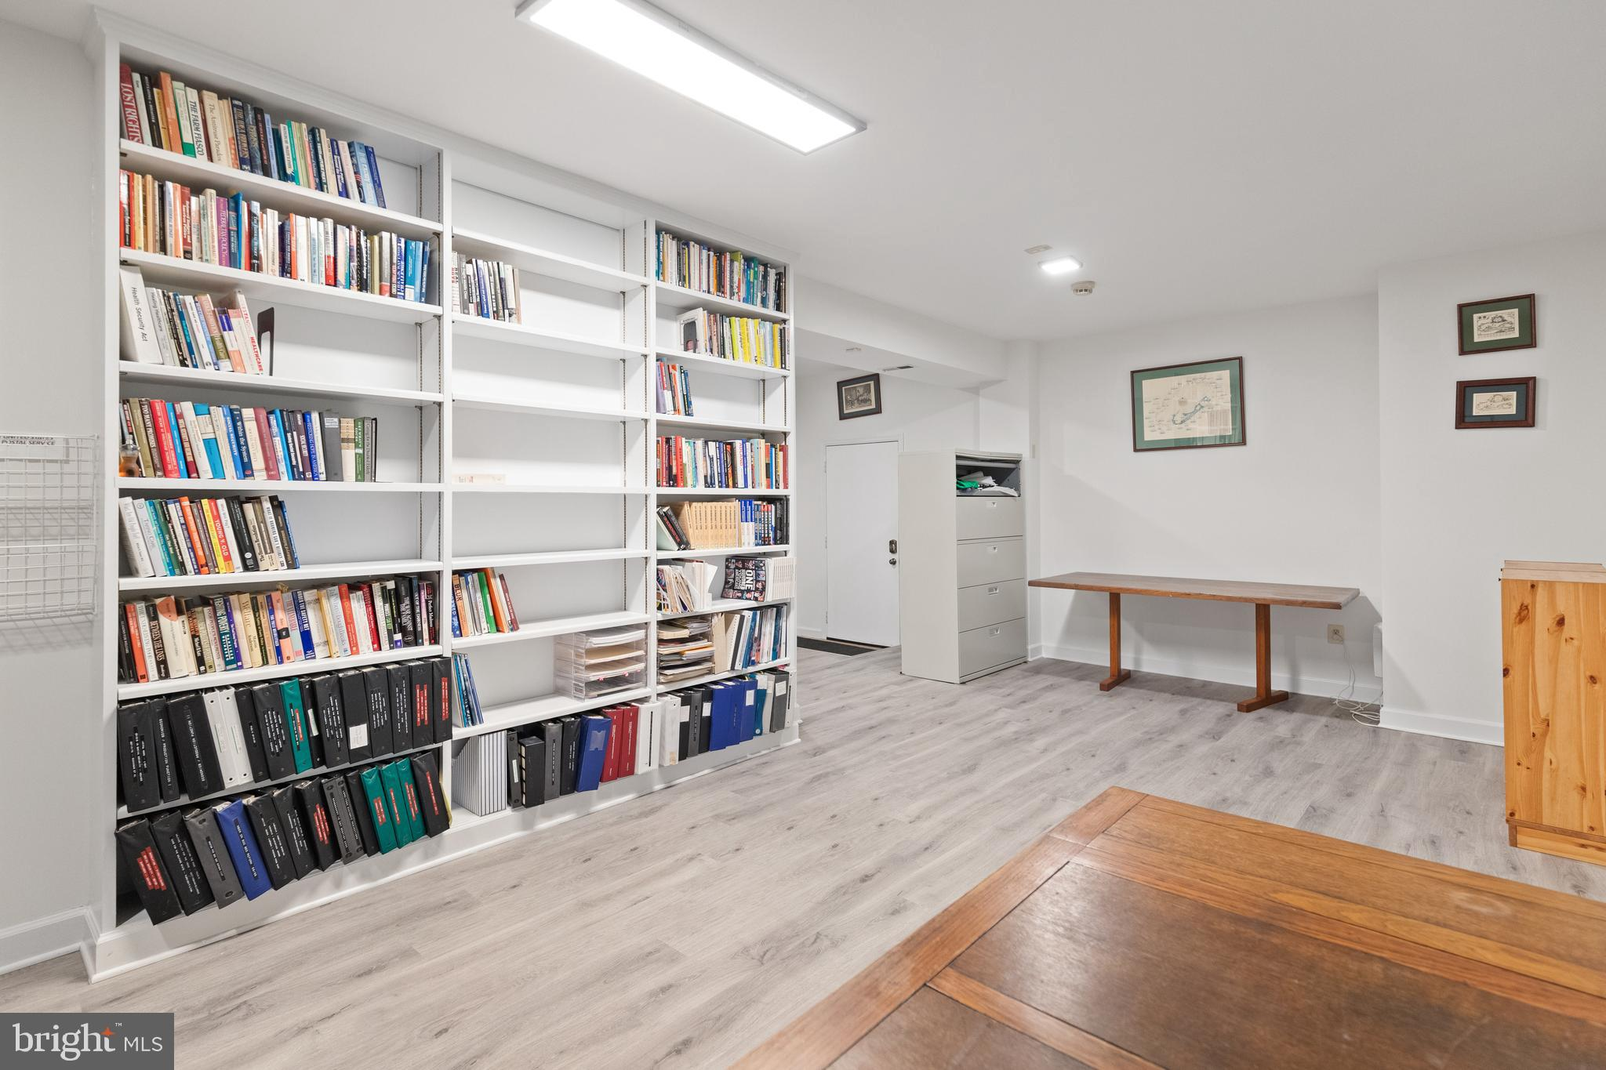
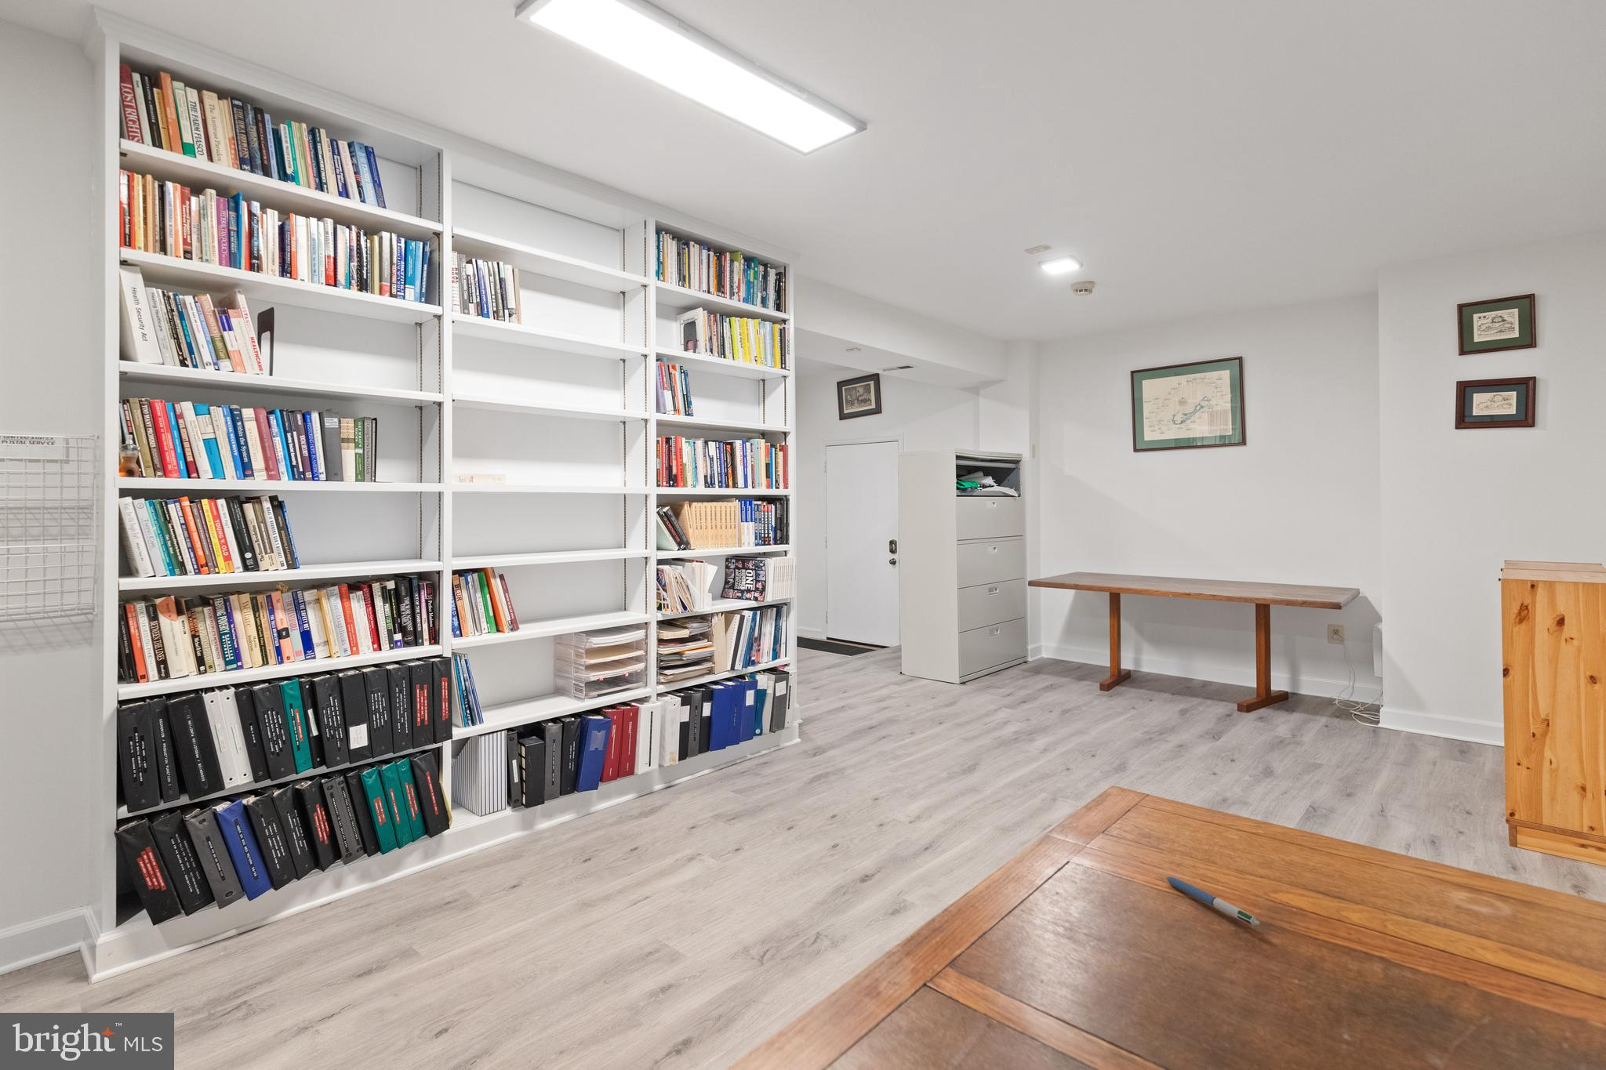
+ pen [1165,877,1260,926]
